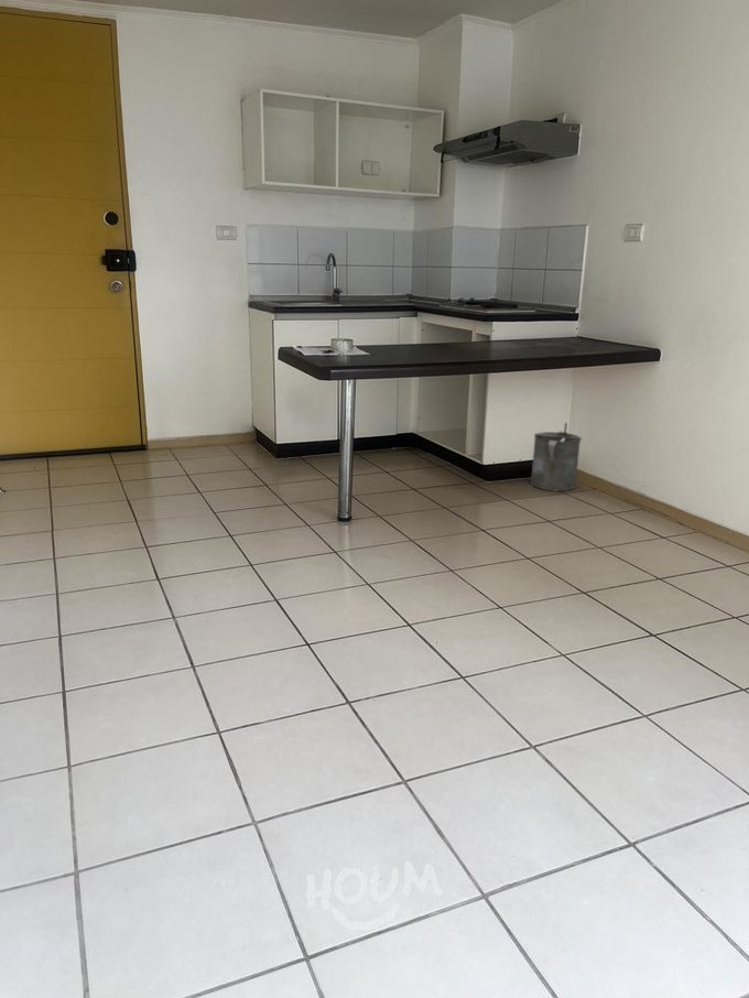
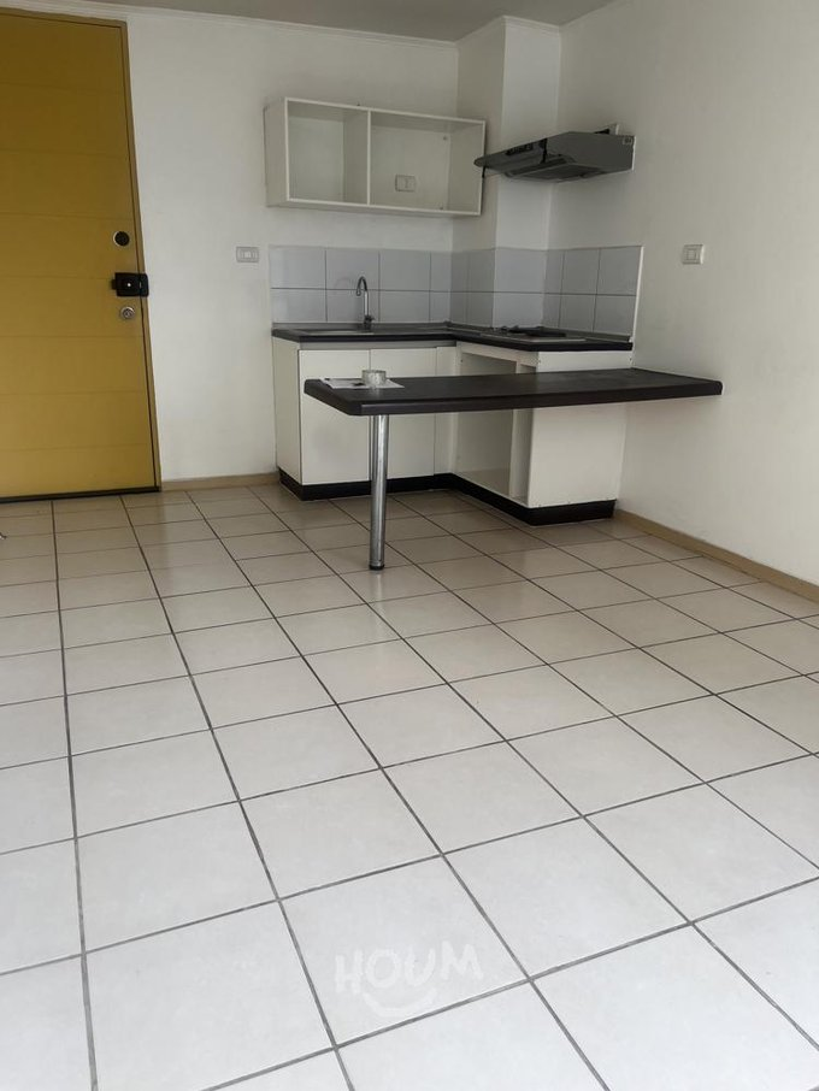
- bucket [527,422,583,492]
